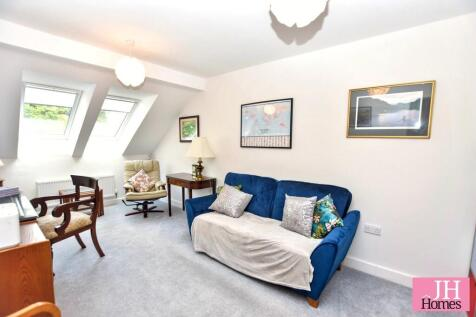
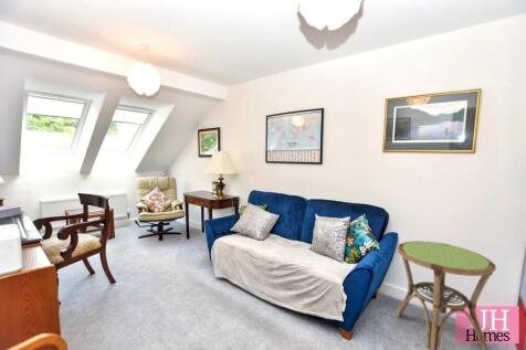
+ side table [394,240,497,350]
